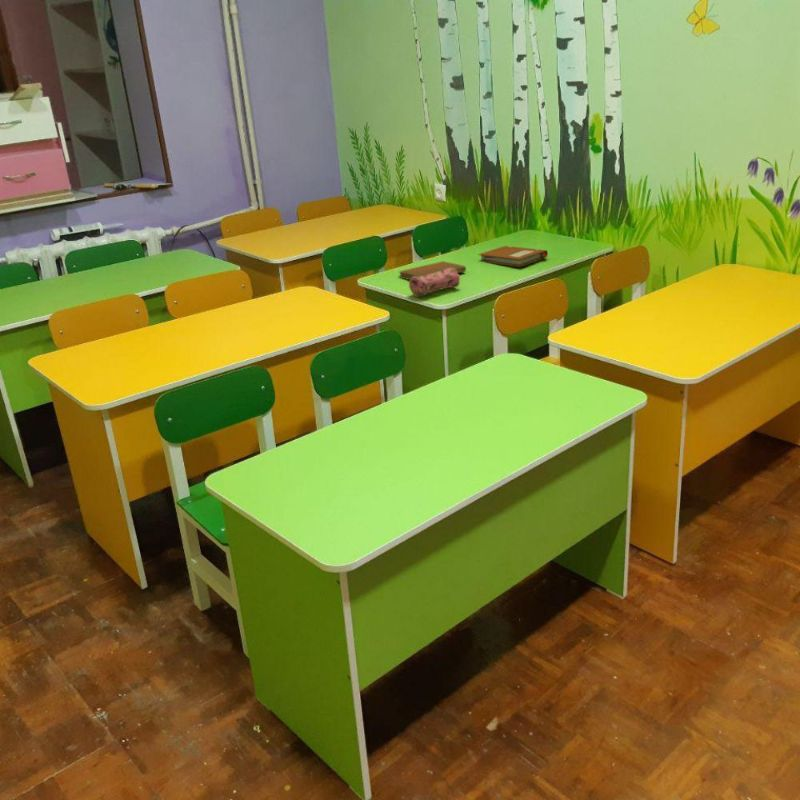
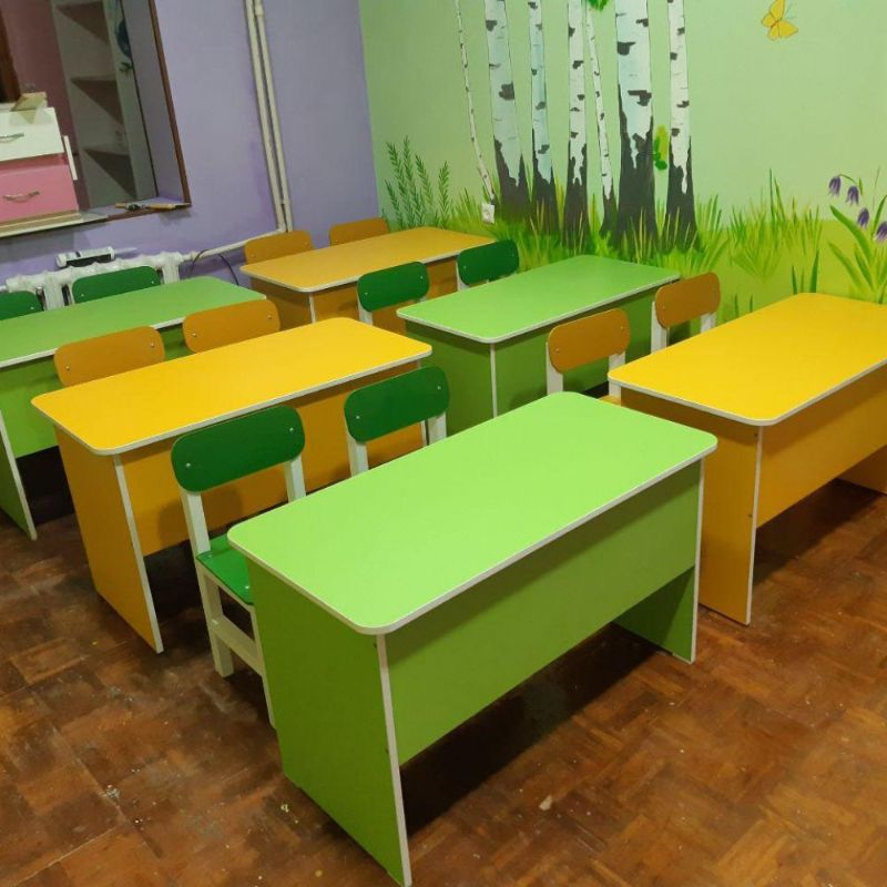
- pencil case [408,268,461,298]
- notebook [398,260,467,281]
- notebook [478,245,549,268]
